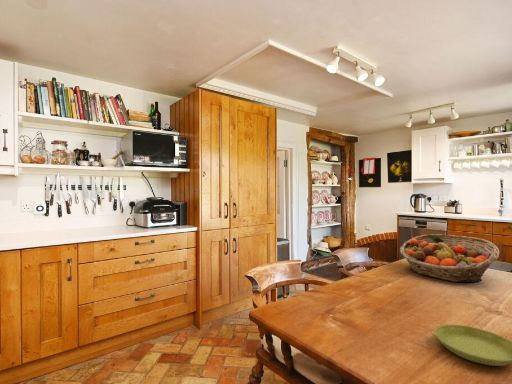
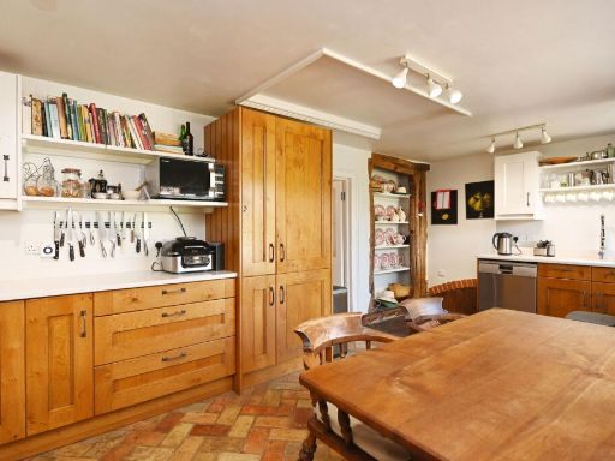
- fruit basket [399,233,500,283]
- saucer [434,324,512,367]
